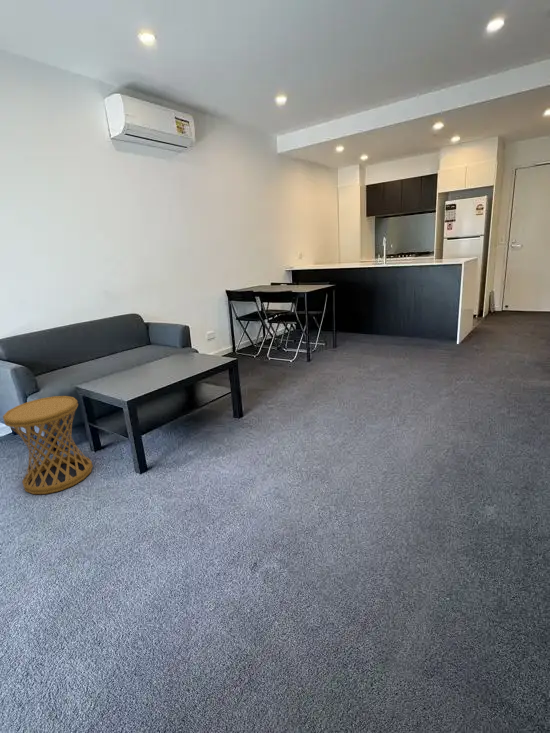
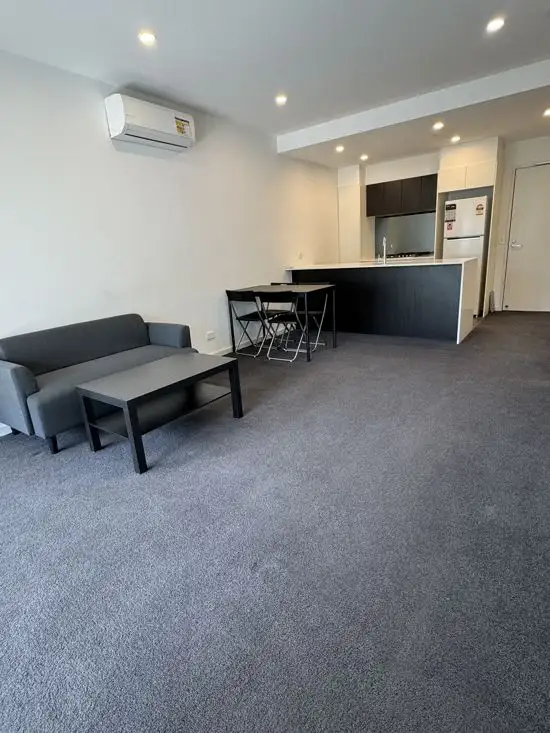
- side table [2,395,94,495]
